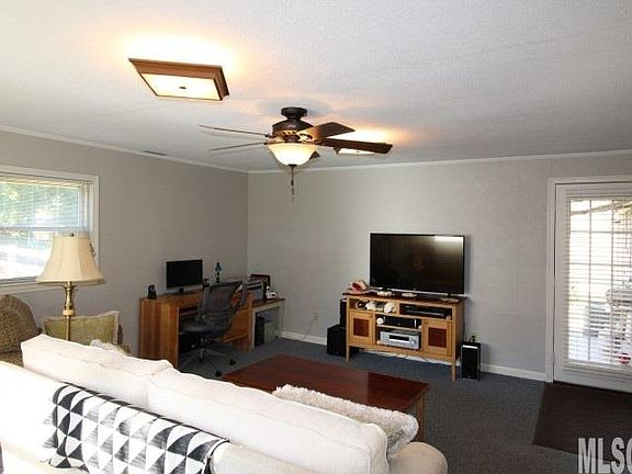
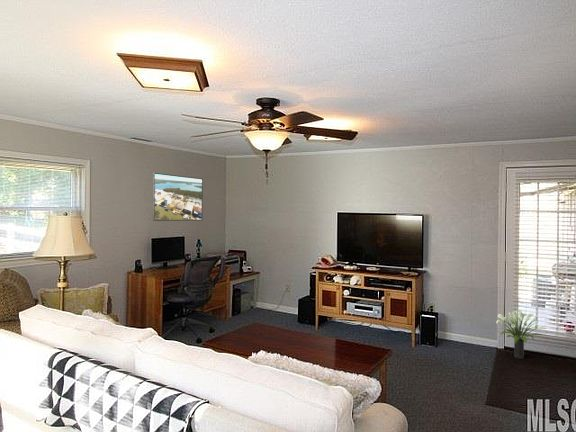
+ potted plant [495,309,547,360]
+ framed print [152,172,204,222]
